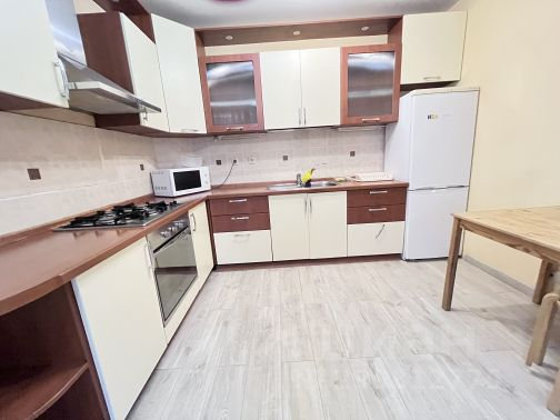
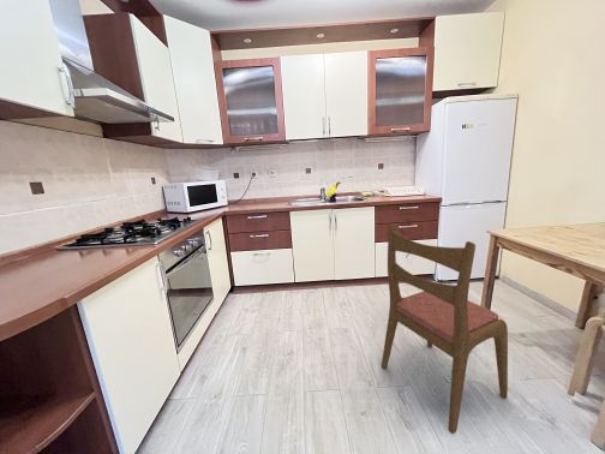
+ dining chair [381,223,509,435]
